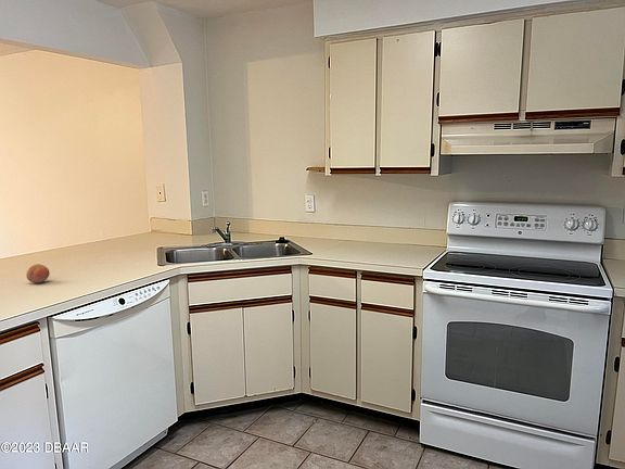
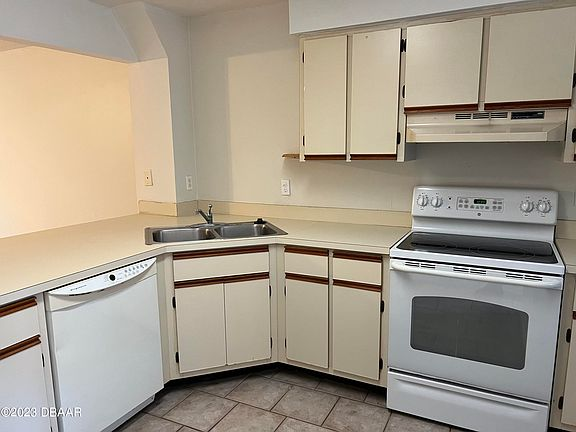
- fruit [25,263,51,283]
